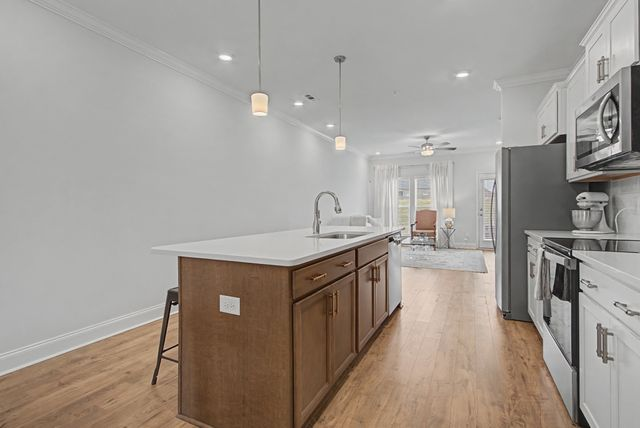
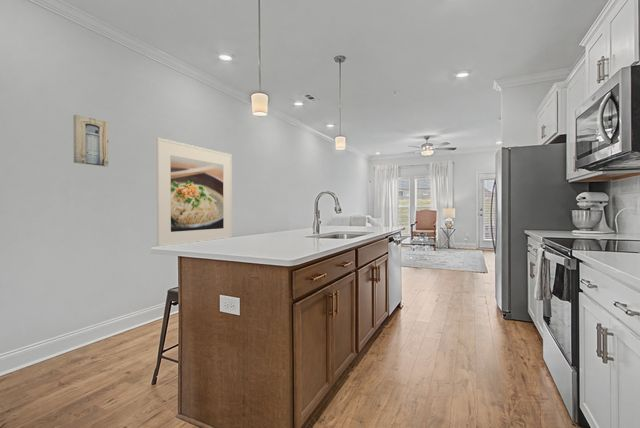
+ wall art [72,114,109,168]
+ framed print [156,137,233,247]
